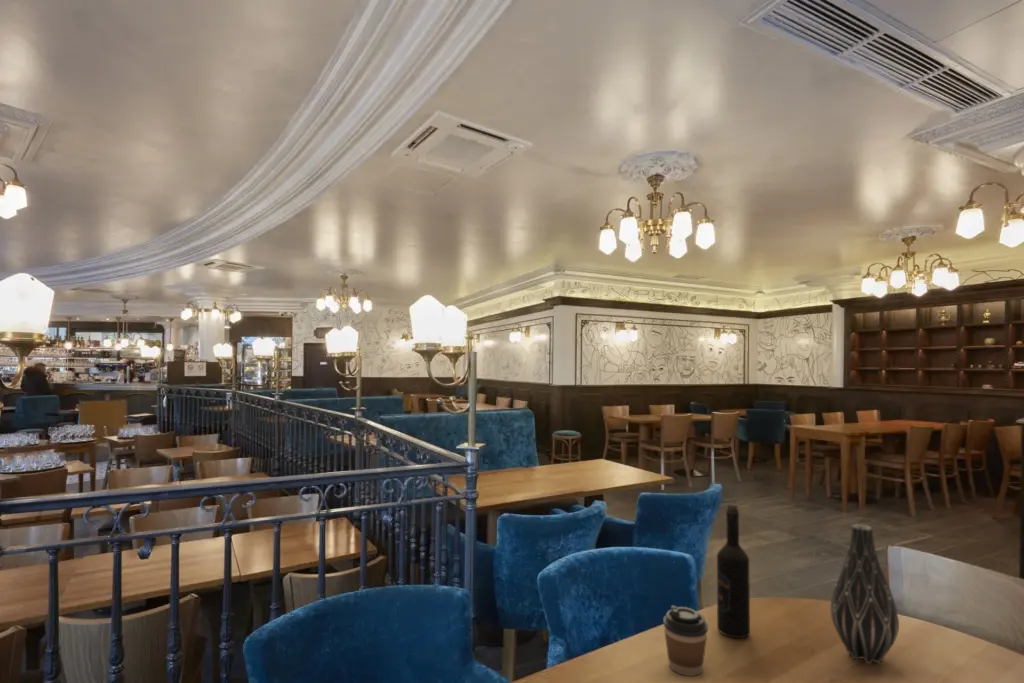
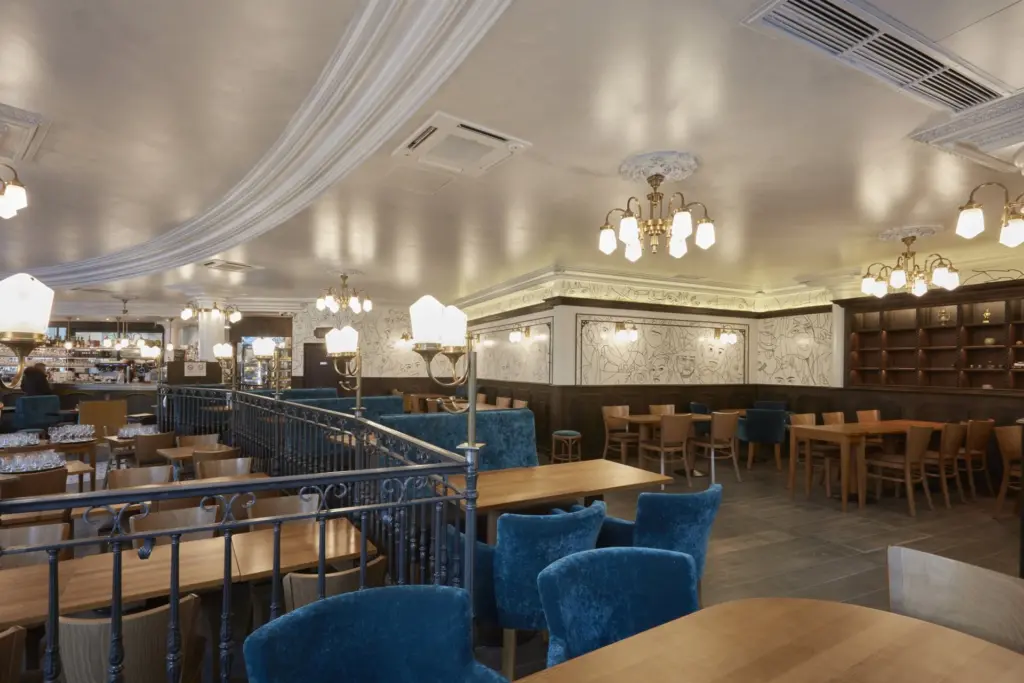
- vase [830,523,900,665]
- coffee cup [662,605,709,677]
- wine bottle [716,503,751,639]
